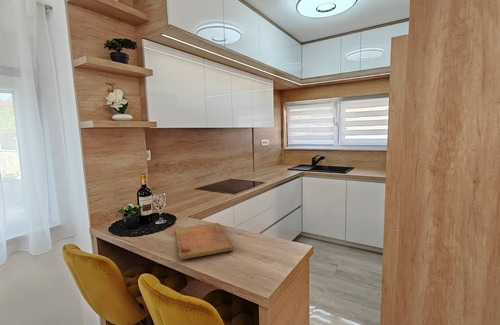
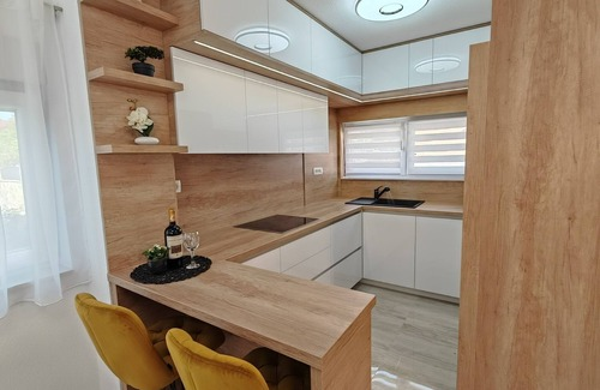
- cutting board [175,222,235,260]
